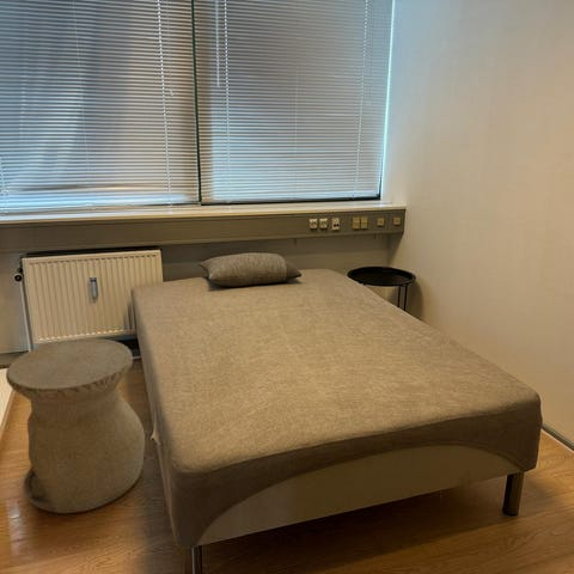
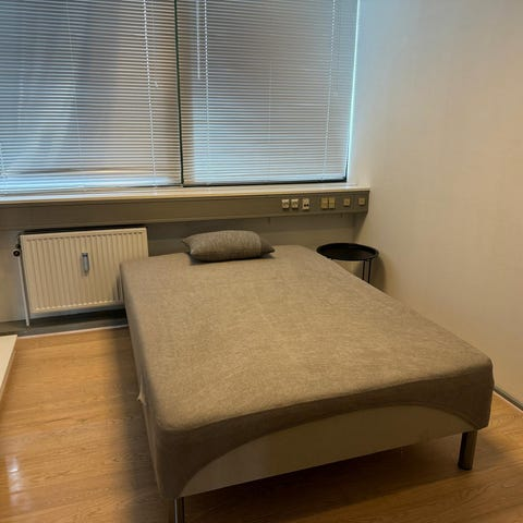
- side table [5,337,146,514]
